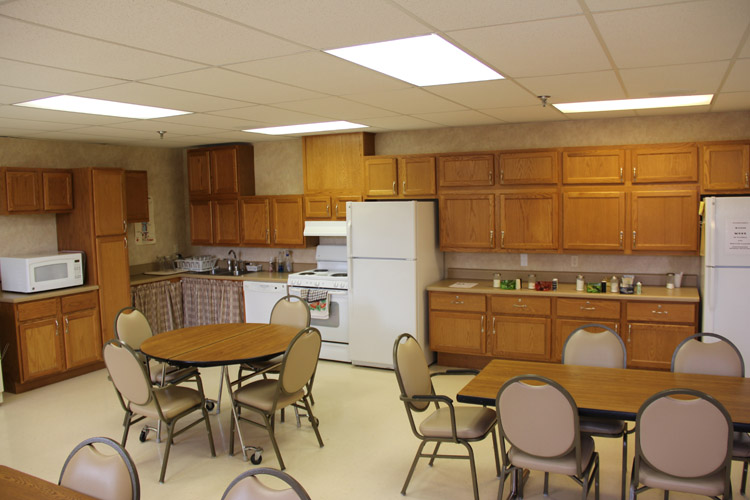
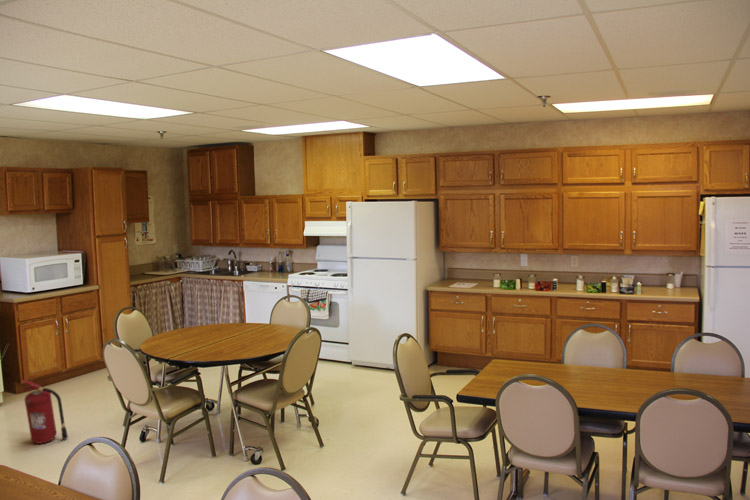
+ fire extinguisher [19,379,69,445]
